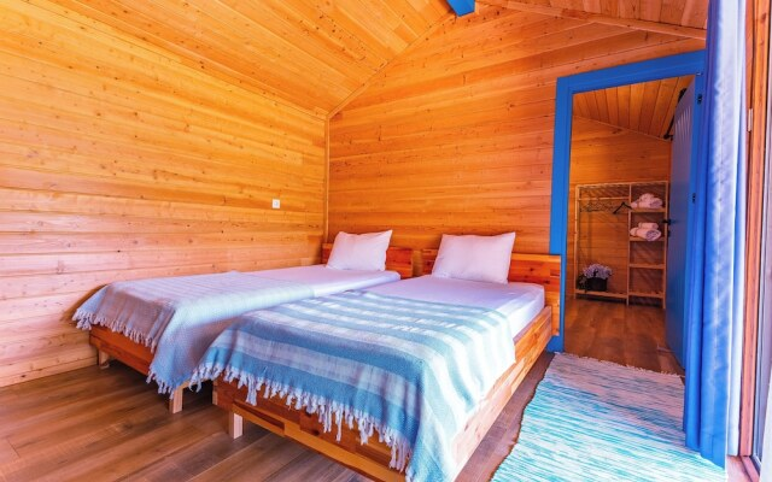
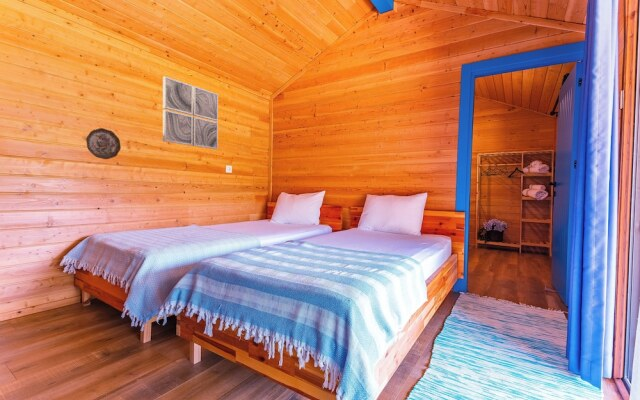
+ wall art [162,75,219,150]
+ decorative plate [85,127,122,160]
